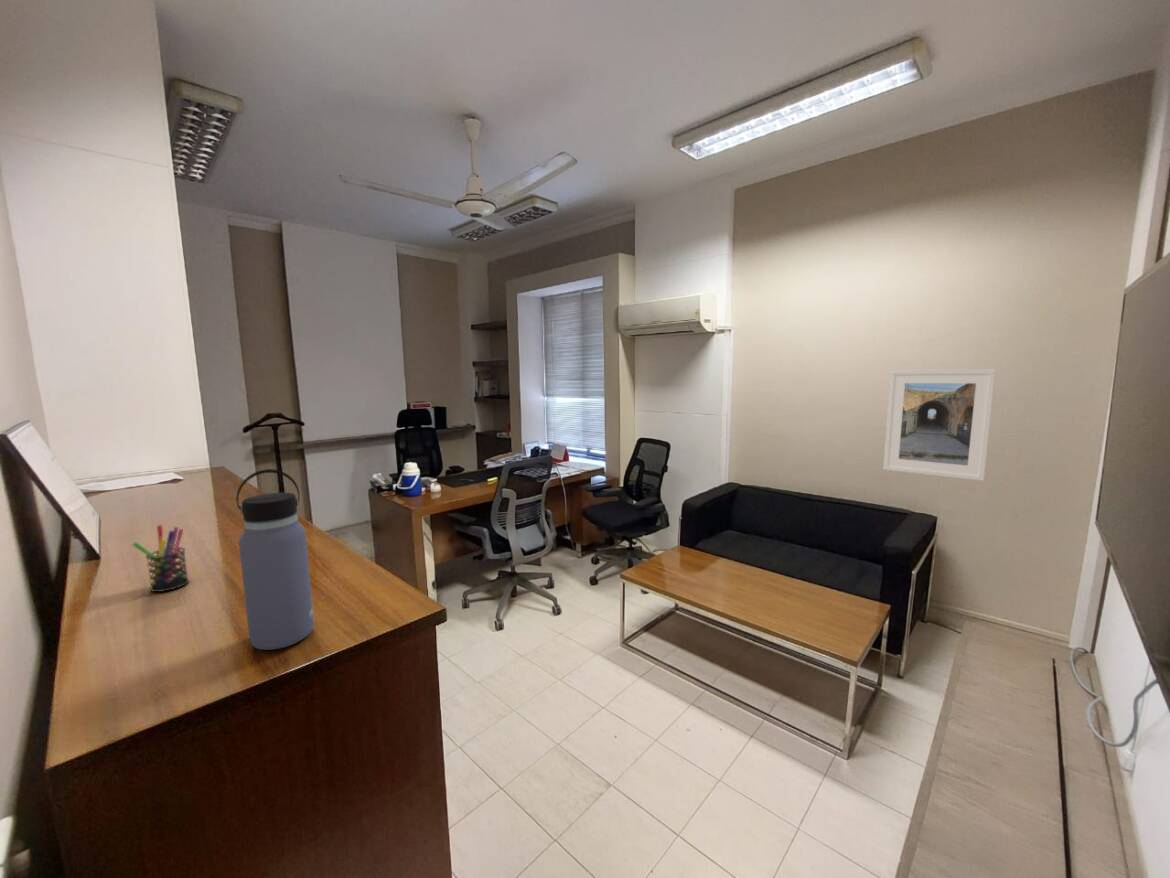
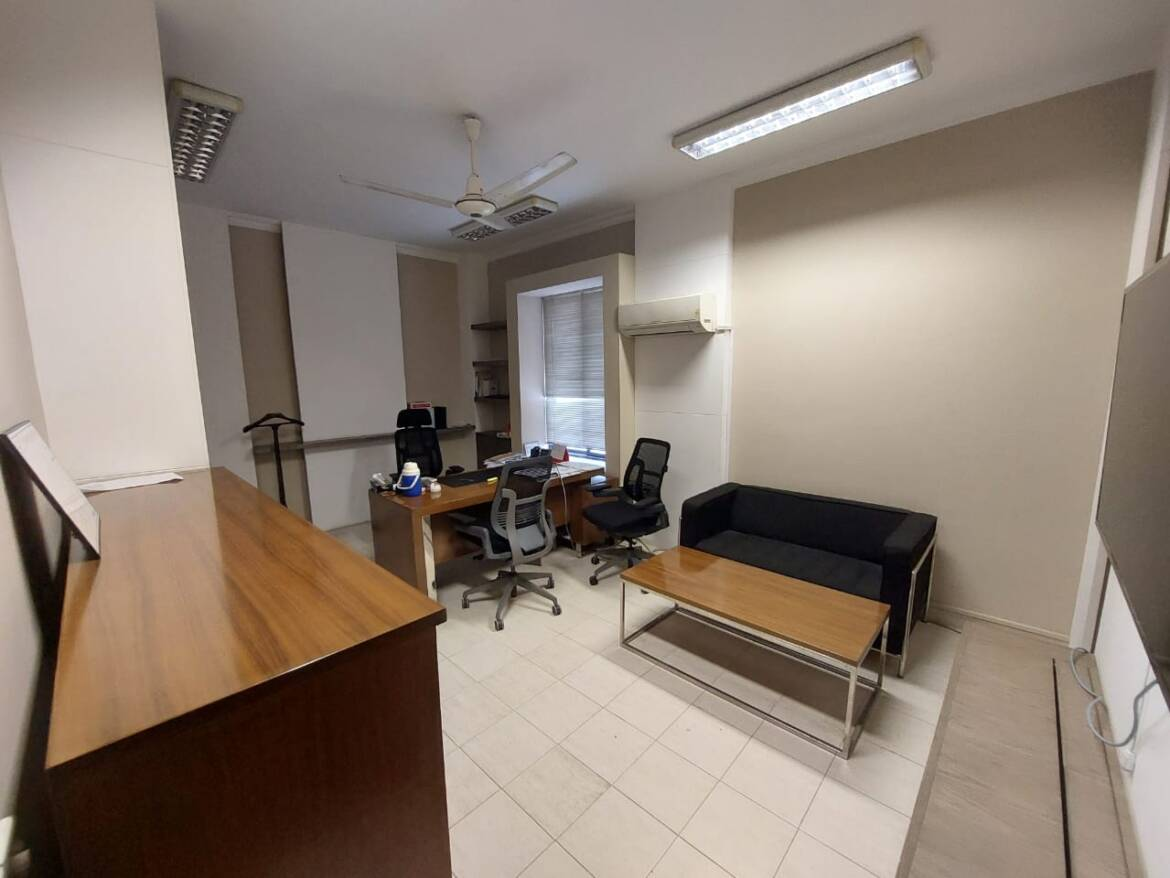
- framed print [882,368,997,482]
- water bottle [235,468,315,651]
- pen holder [132,524,190,593]
